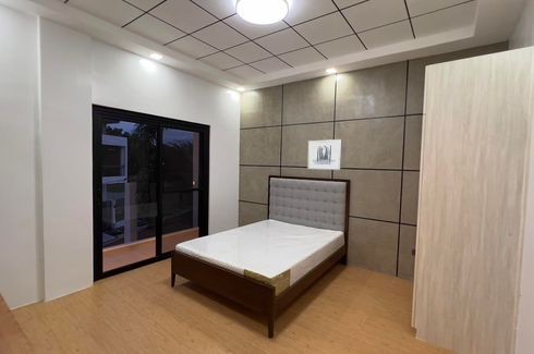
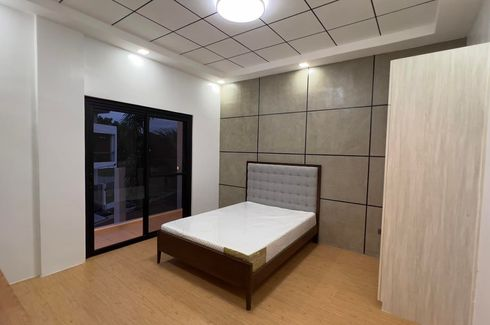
- wall art [306,138,342,171]
